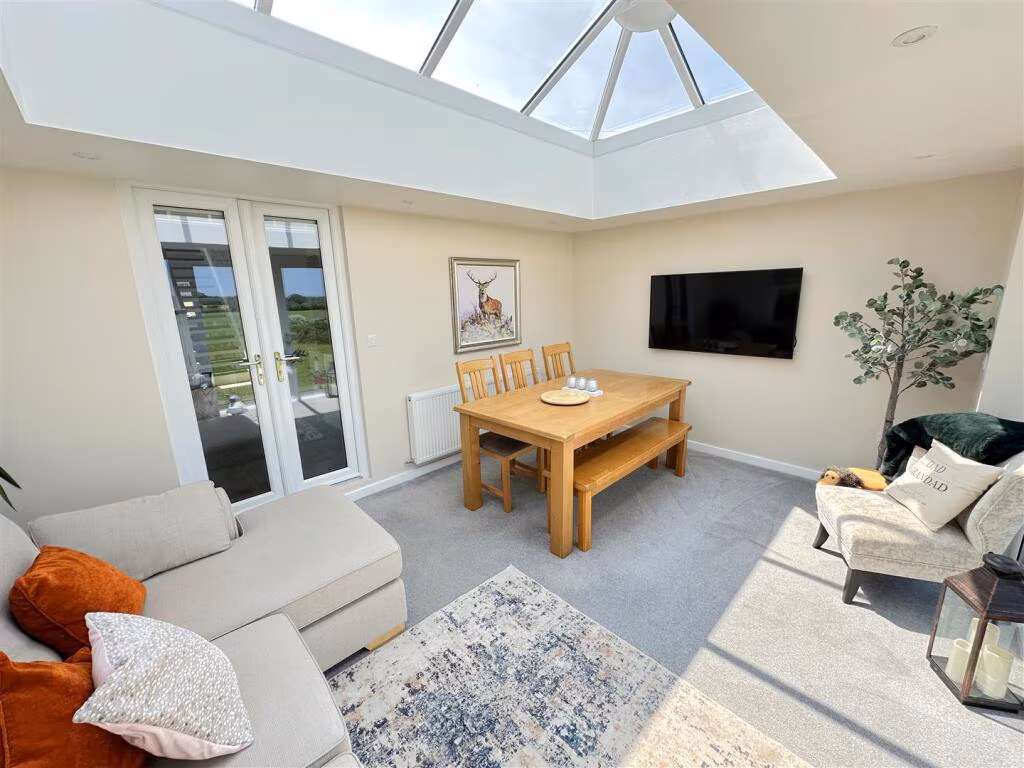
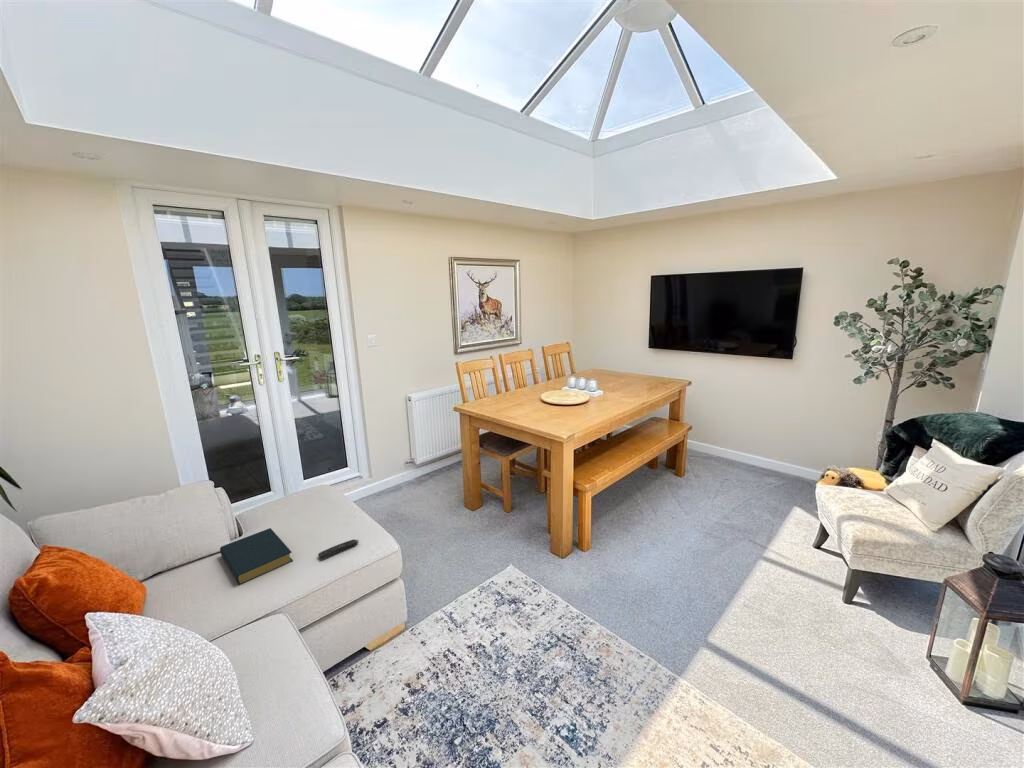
+ hardback book [219,527,294,586]
+ remote control [317,539,360,561]
